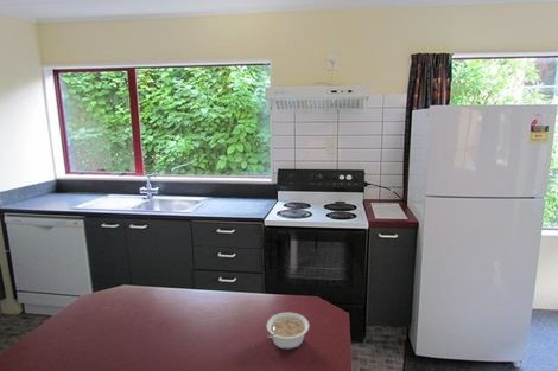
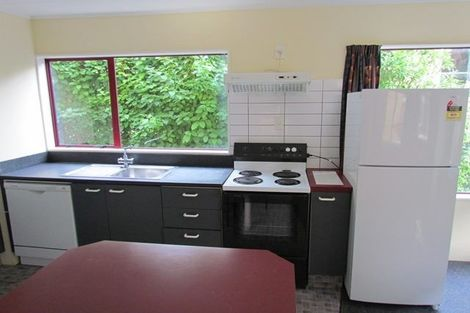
- legume [265,312,310,351]
